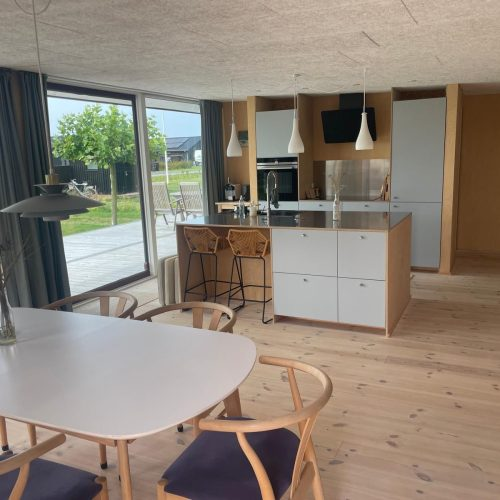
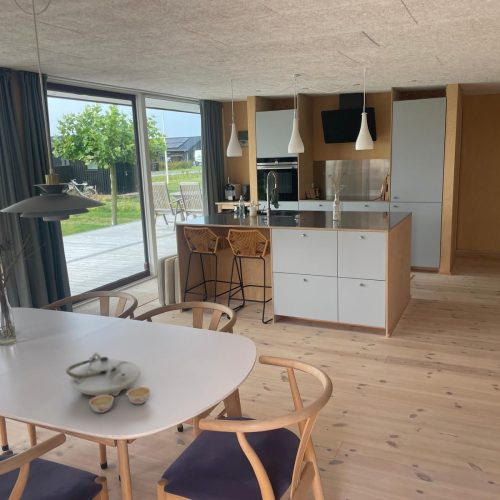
+ teapot [65,352,152,414]
